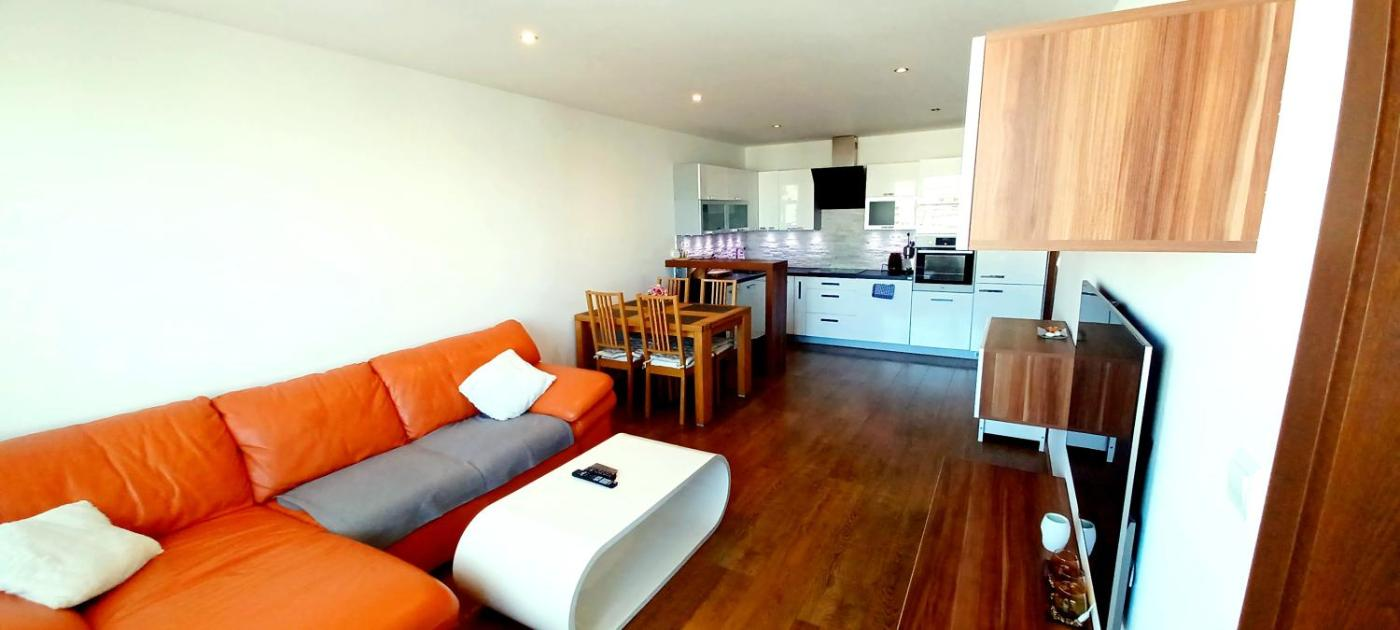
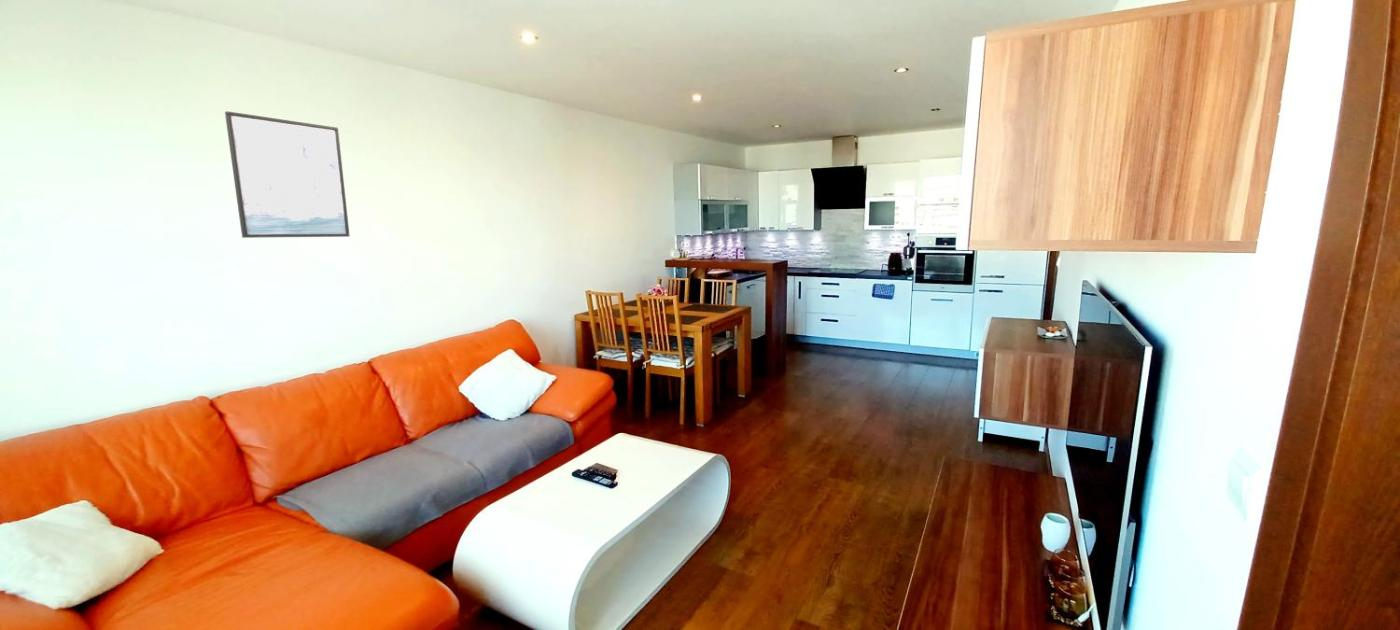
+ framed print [224,110,351,239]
